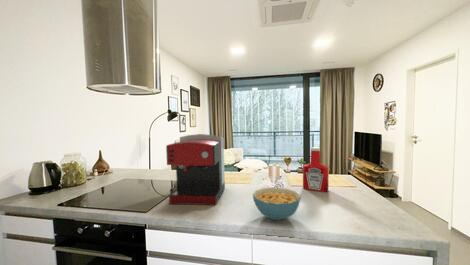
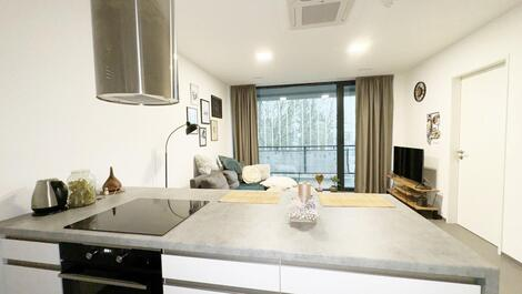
- cereal bowl [252,187,301,221]
- soap bottle [302,146,329,193]
- coffee maker [165,133,226,206]
